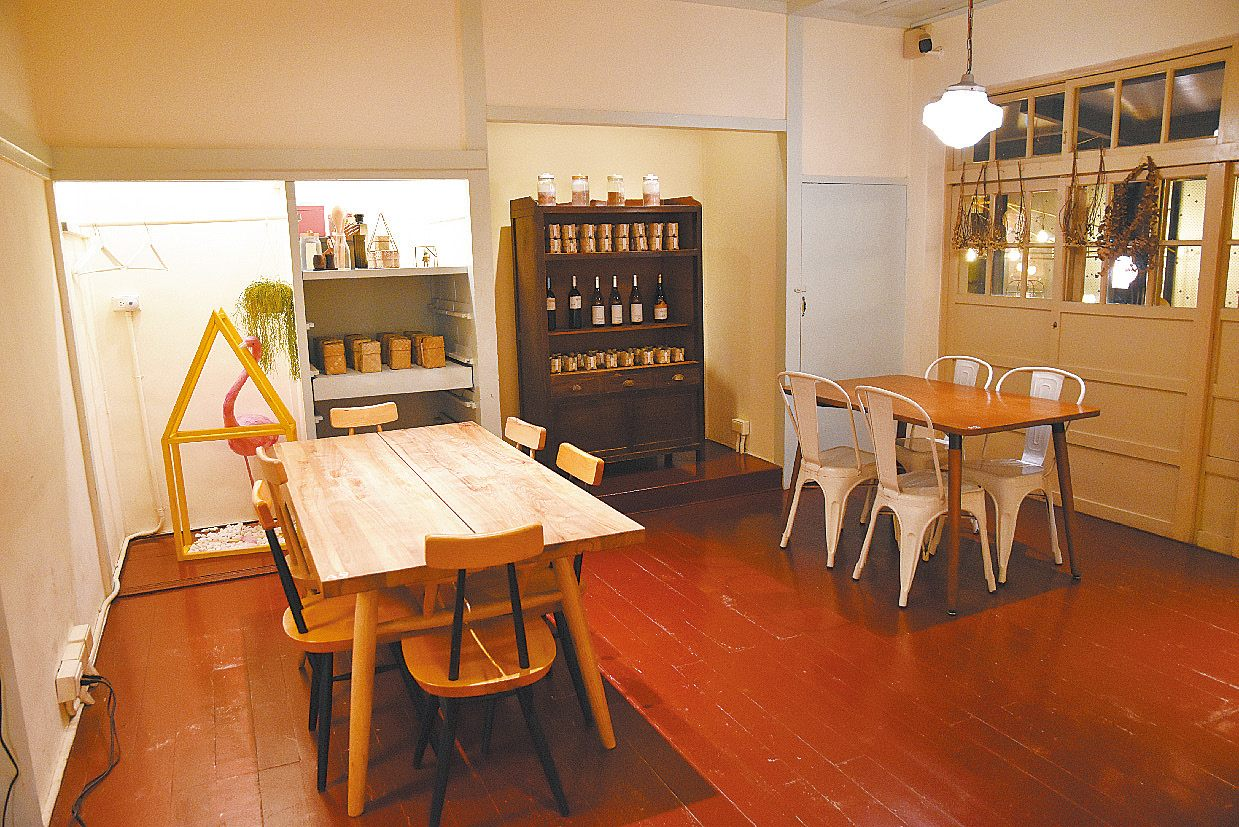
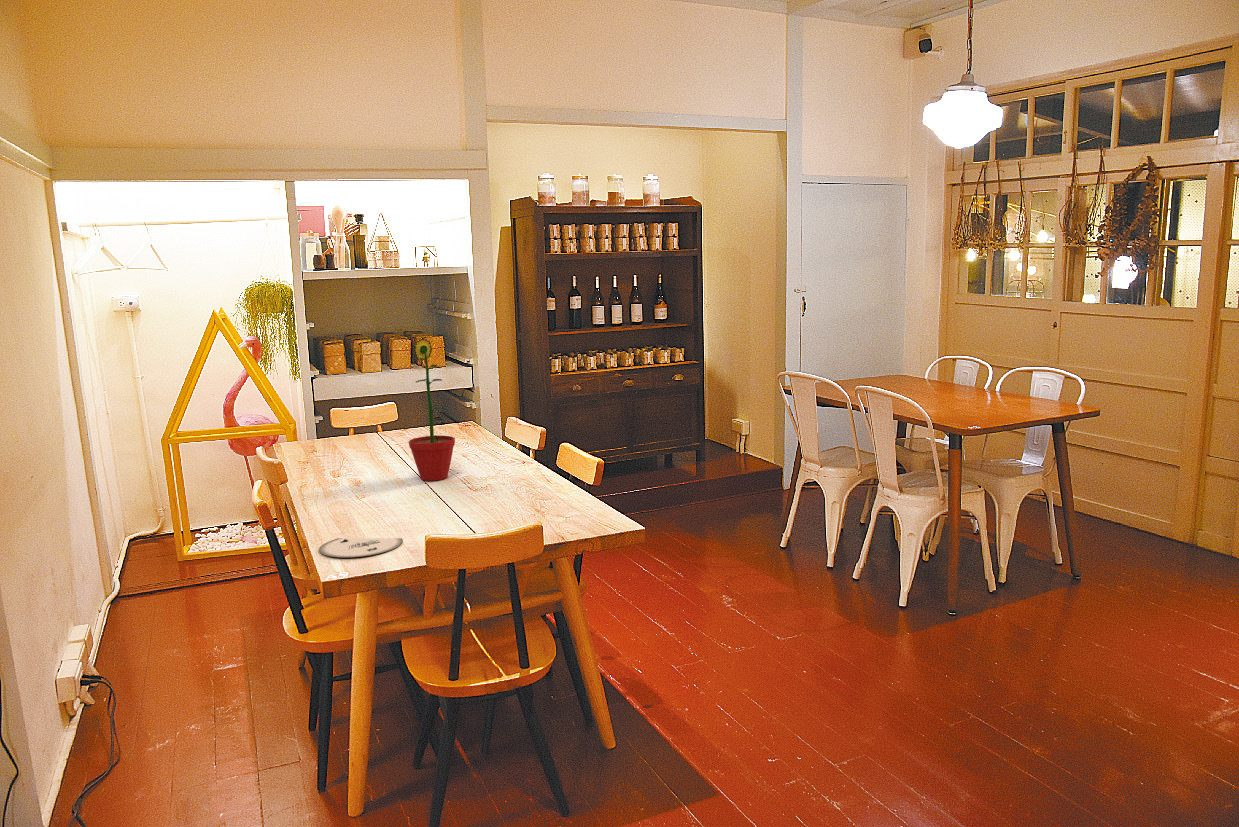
+ potted plant [408,338,456,482]
+ plate [318,537,404,558]
